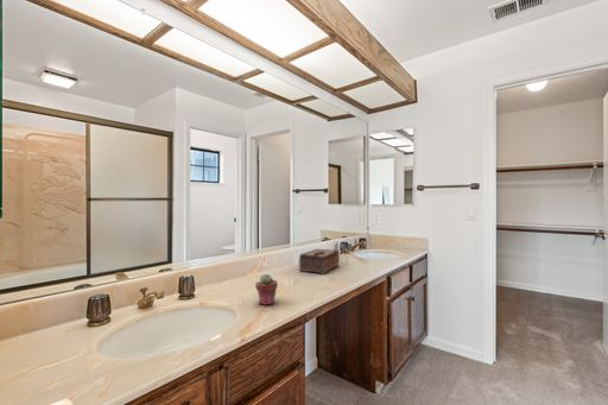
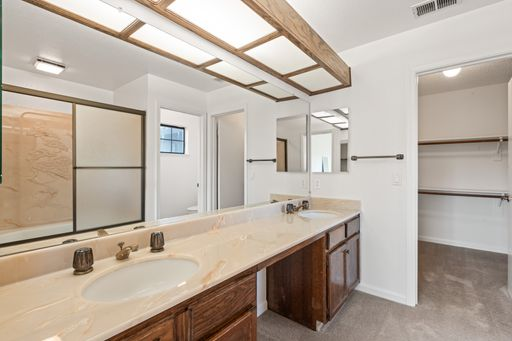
- tissue box [298,248,341,276]
- potted succulent [254,273,279,306]
